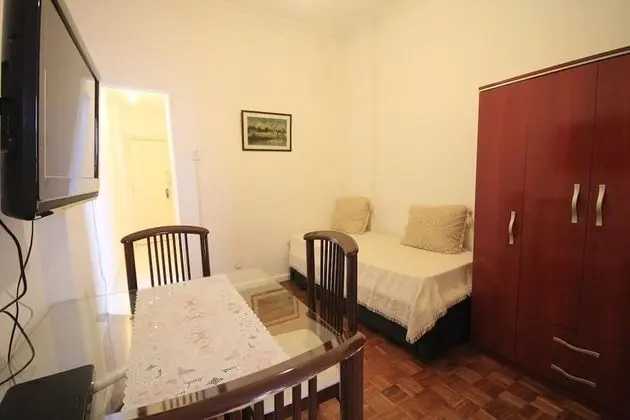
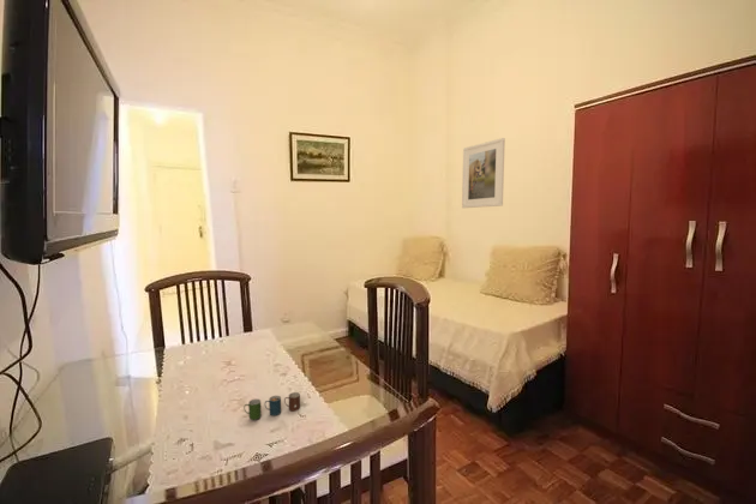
+ cup [242,391,301,421]
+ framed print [461,137,506,209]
